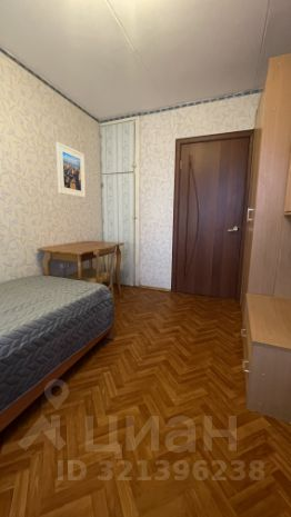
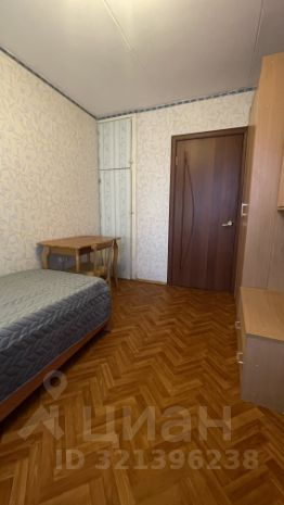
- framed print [56,141,87,199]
